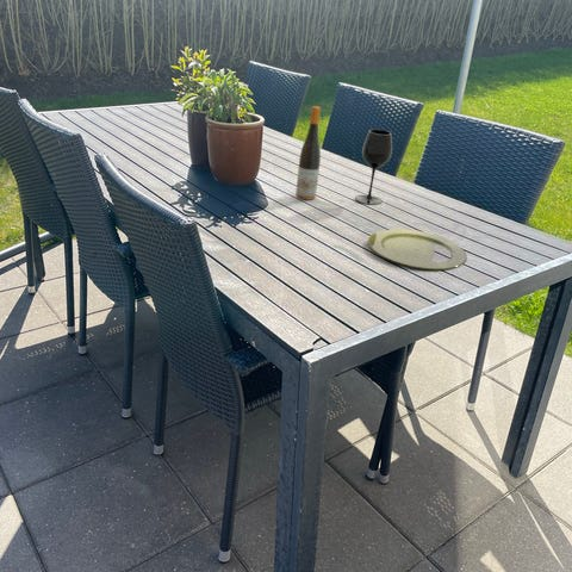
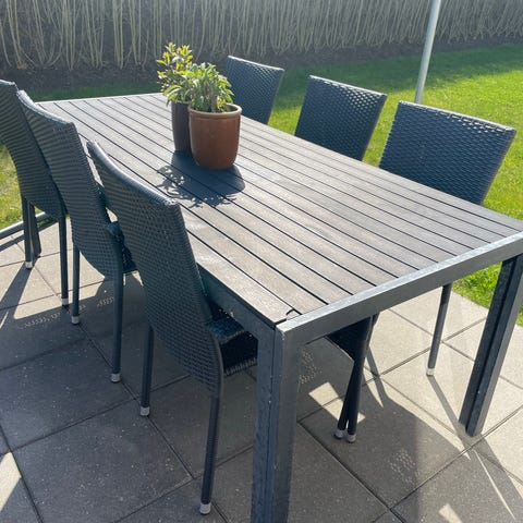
- plate [367,228,468,271]
- wine bottle [294,105,322,200]
- wineglass [354,129,393,206]
